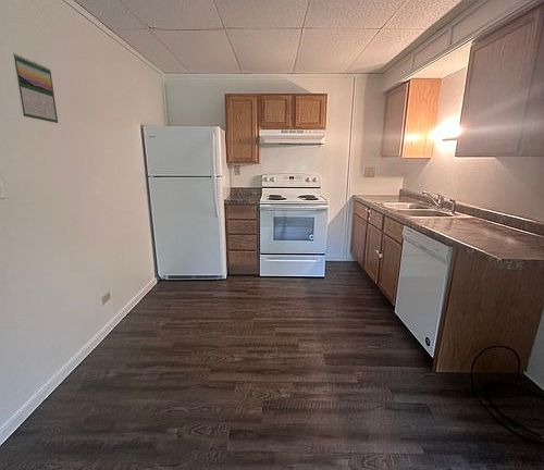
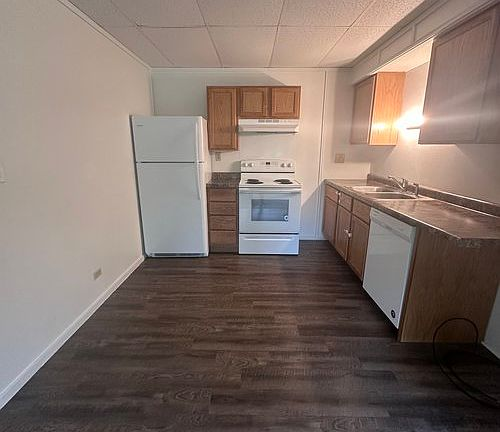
- calendar [11,51,59,124]
